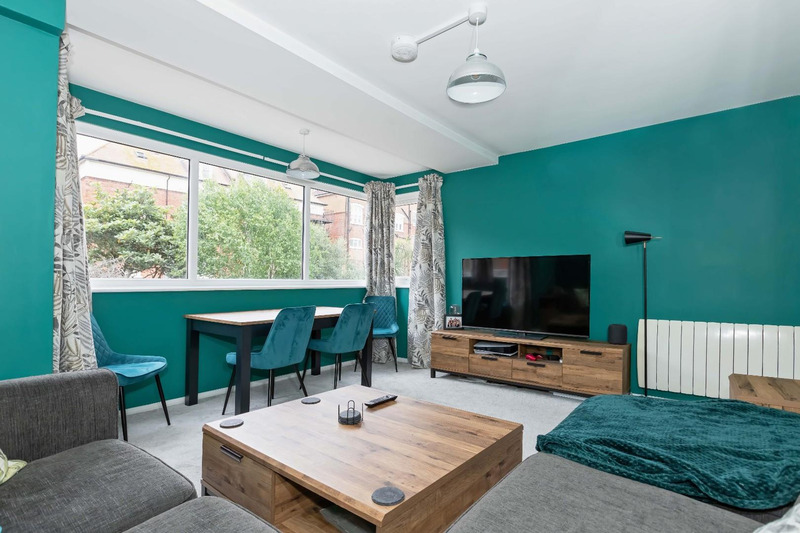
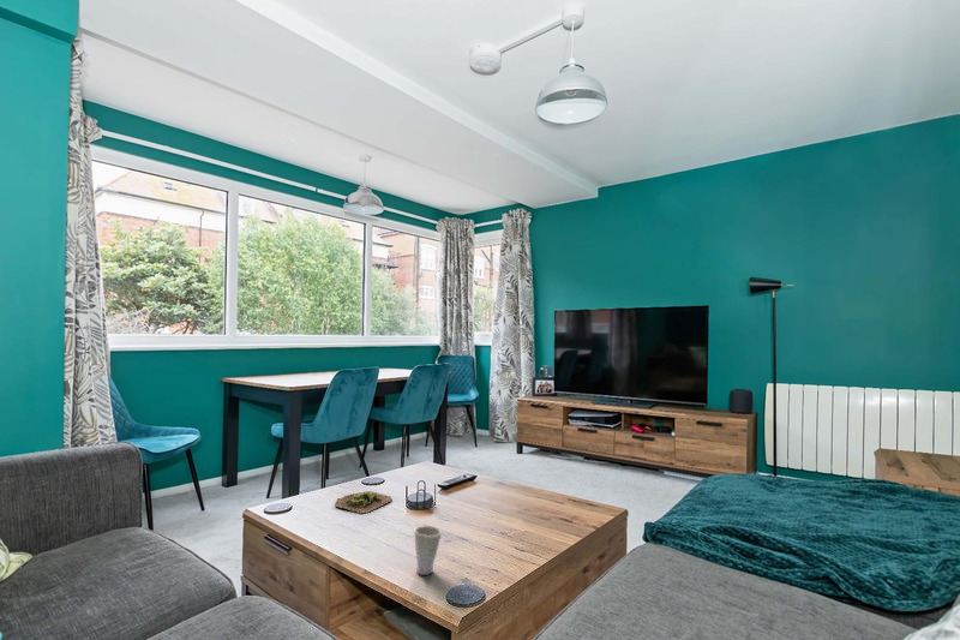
+ cup [413,525,444,576]
+ succulent plant [334,490,392,515]
